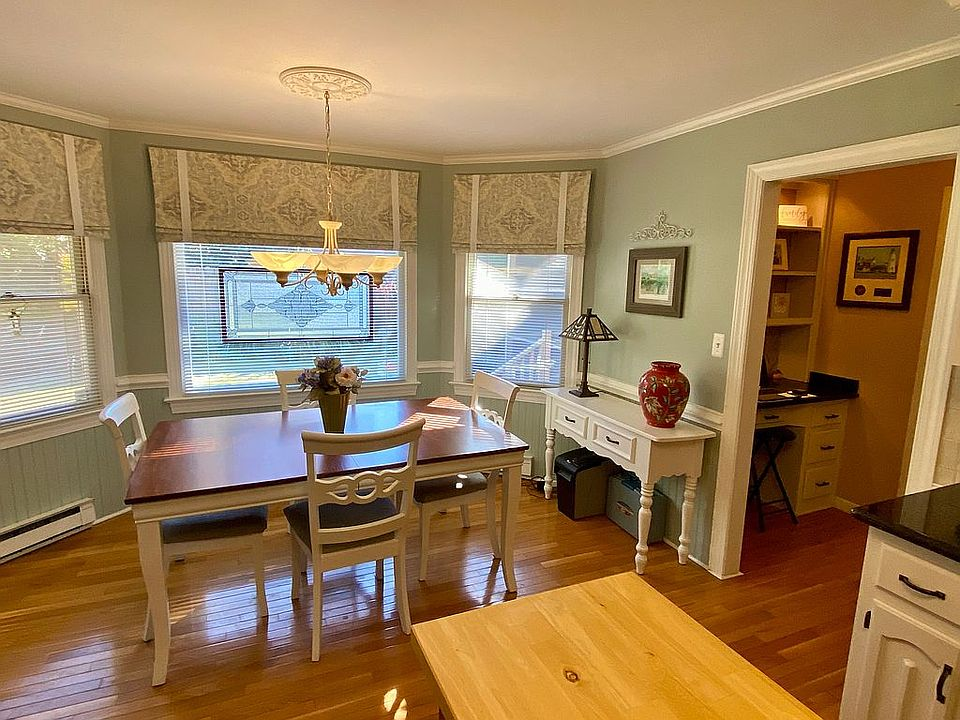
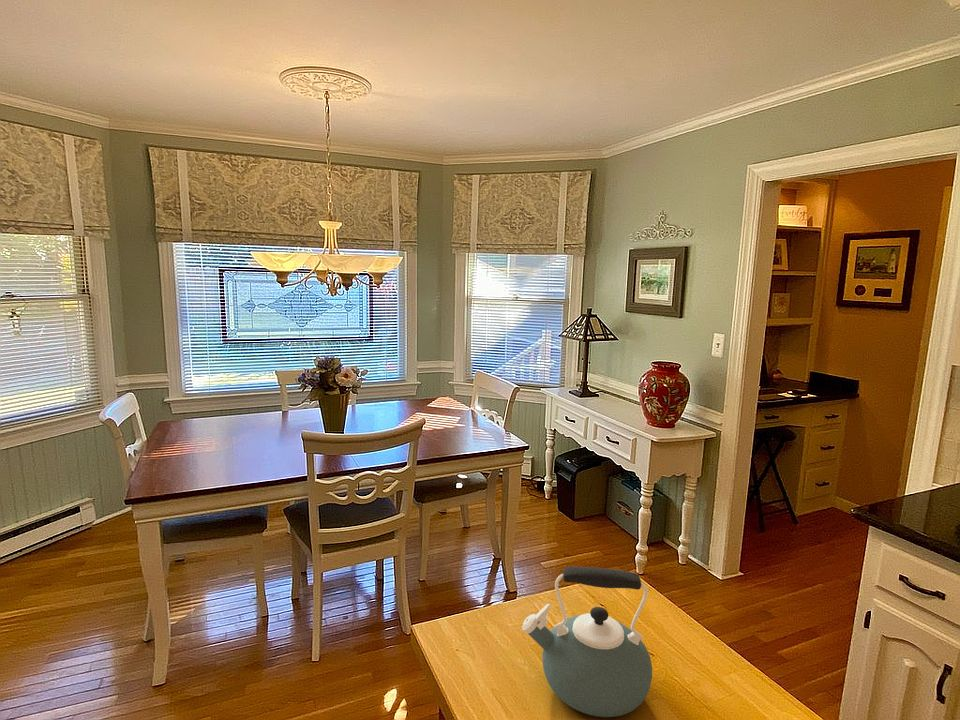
+ kettle [521,565,653,718]
